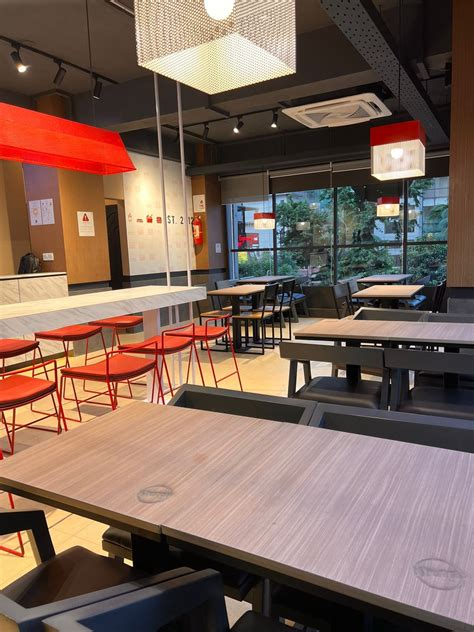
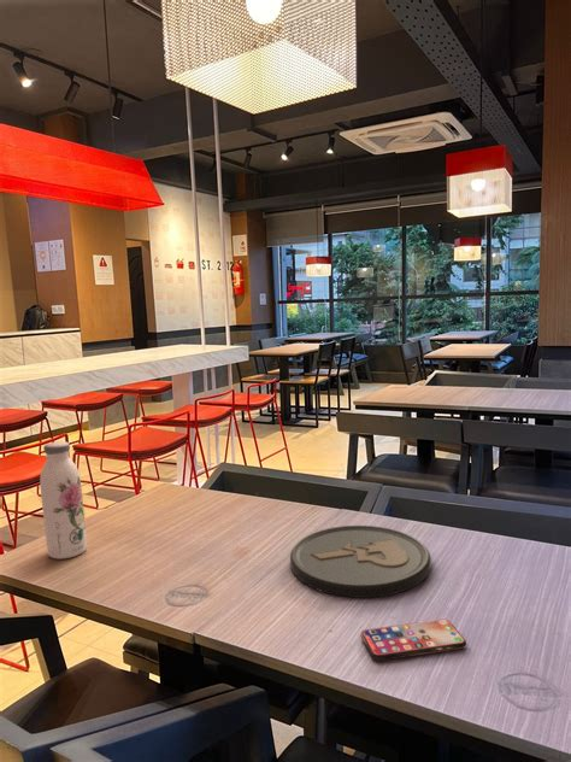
+ smartphone [359,617,467,662]
+ water bottle [39,440,88,561]
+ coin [289,524,432,599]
